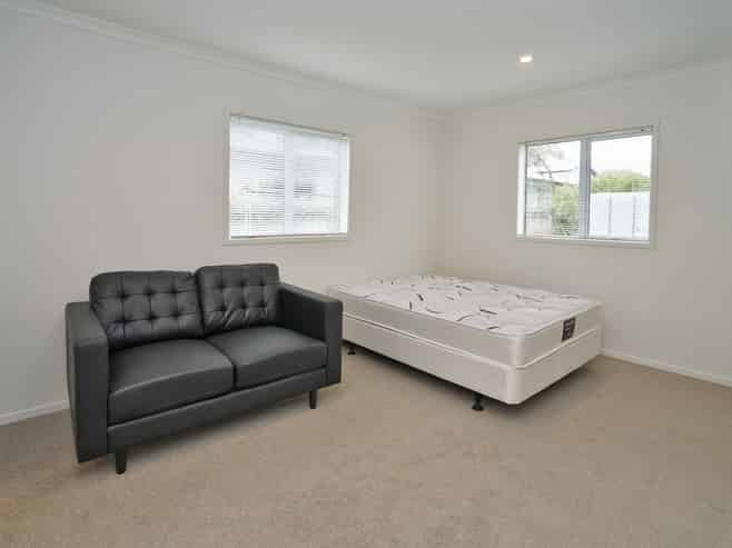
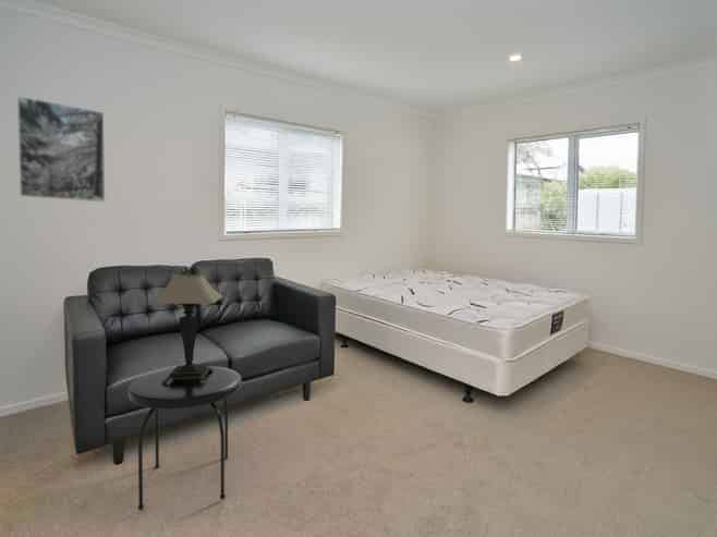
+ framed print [16,95,106,204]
+ table lamp [148,273,223,383]
+ side table [127,365,243,511]
